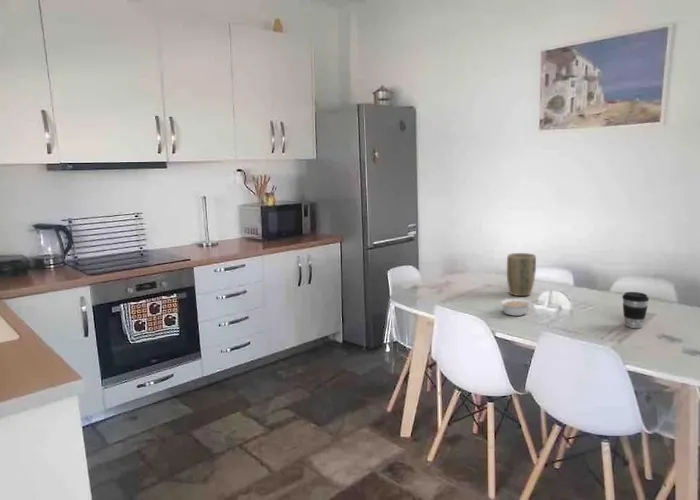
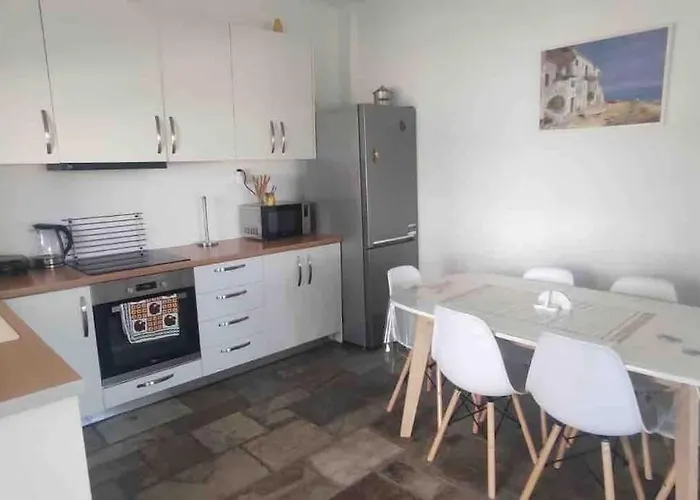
- legume [499,298,539,317]
- coffee cup [621,291,650,329]
- plant pot [506,252,537,297]
